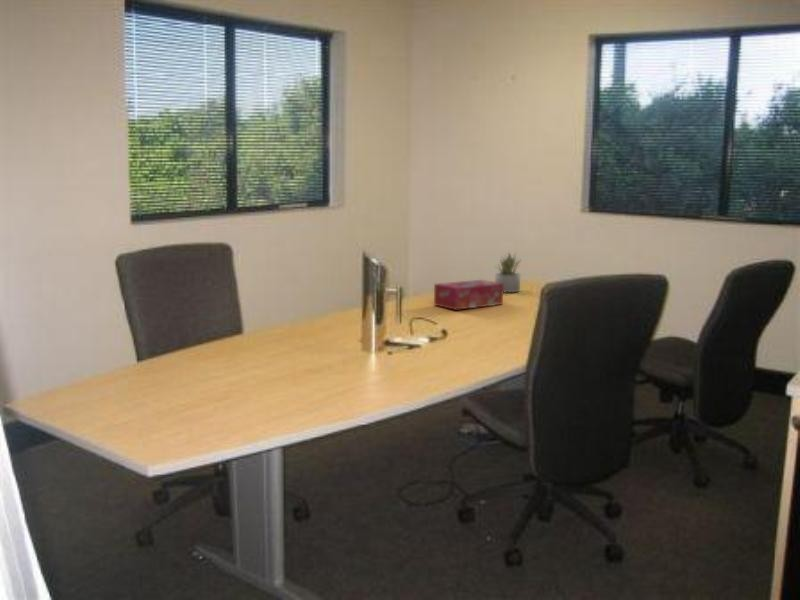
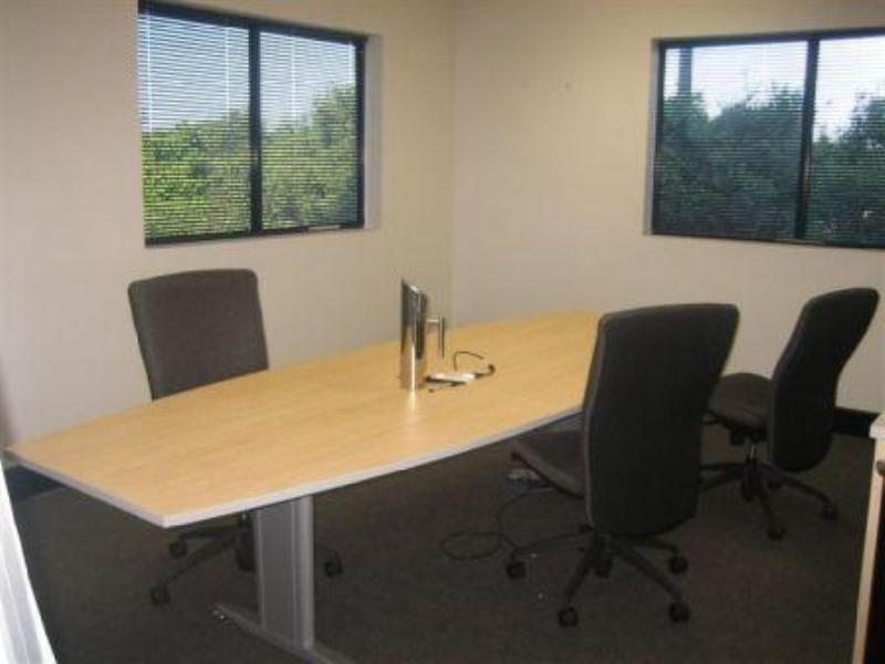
- succulent plant [494,251,523,293]
- tissue box [433,279,504,311]
